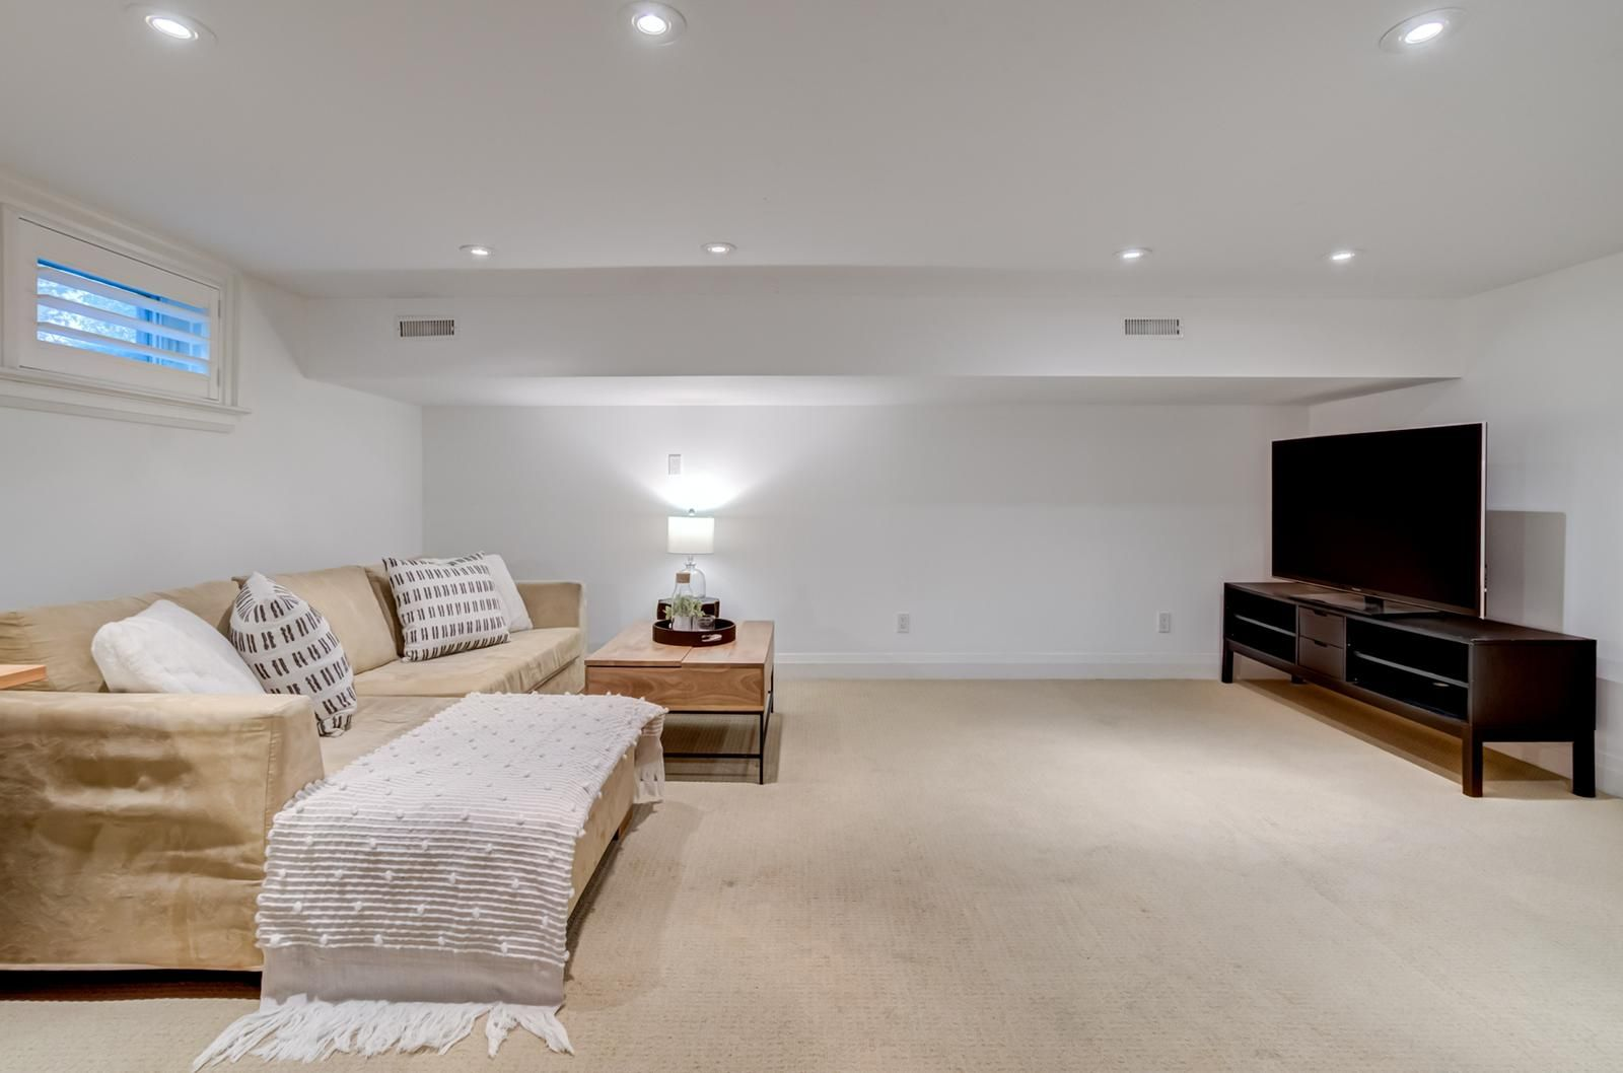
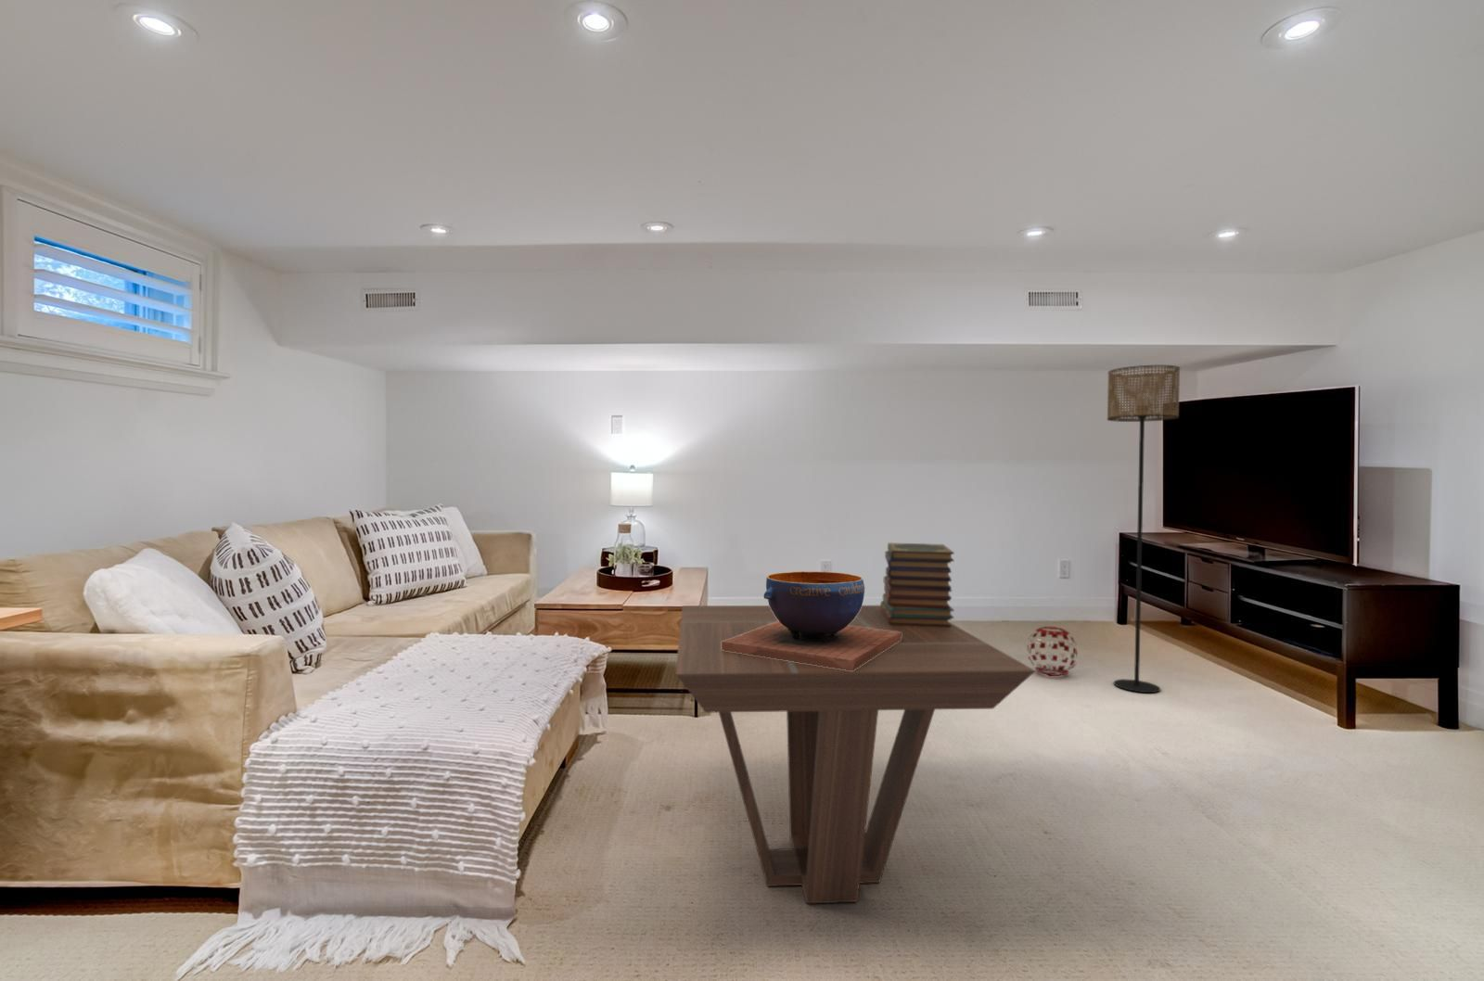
+ floor lamp [1106,365,1181,693]
+ coffee table [675,604,1037,904]
+ decorative bowl [722,570,901,671]
+ book stack [879,542,955,626]
+ decorative ball [1026,626,1079,677]
